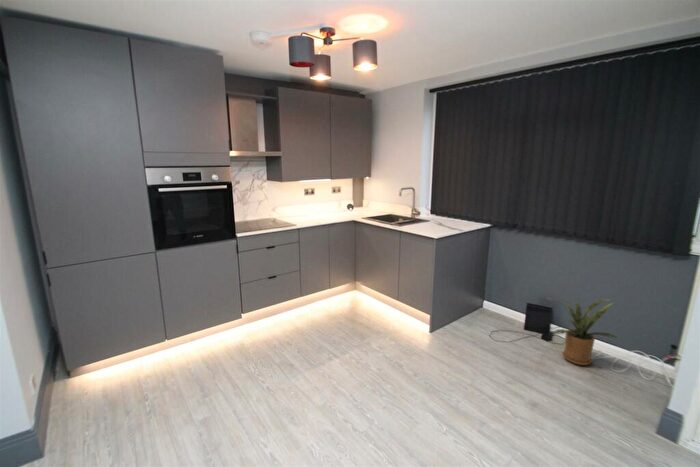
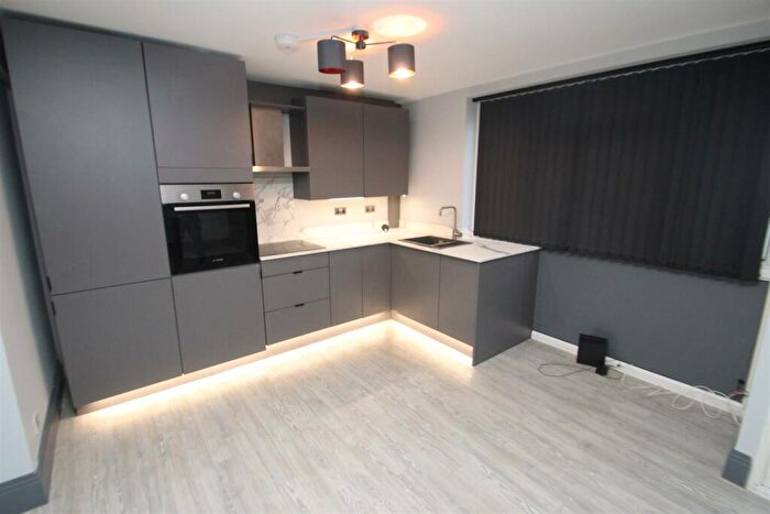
- house plant [547,297,620,366]
